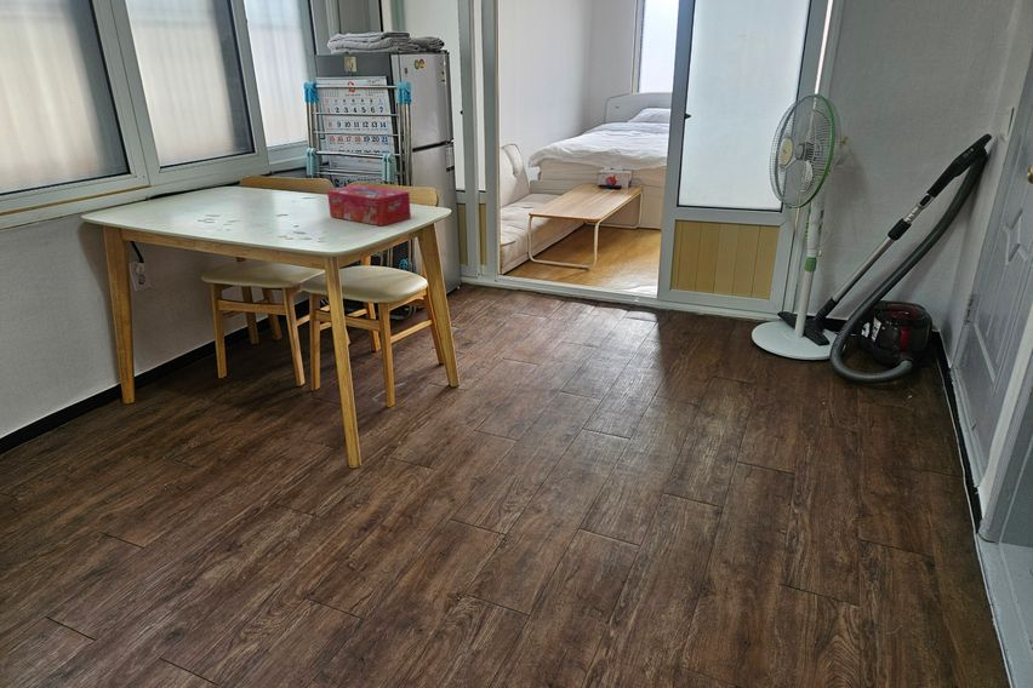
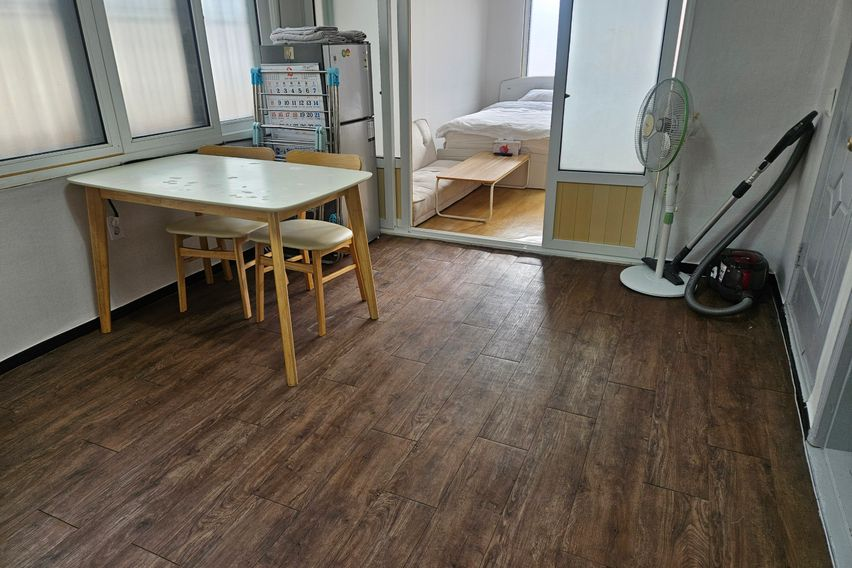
- tissue box [326,184,412,228]
